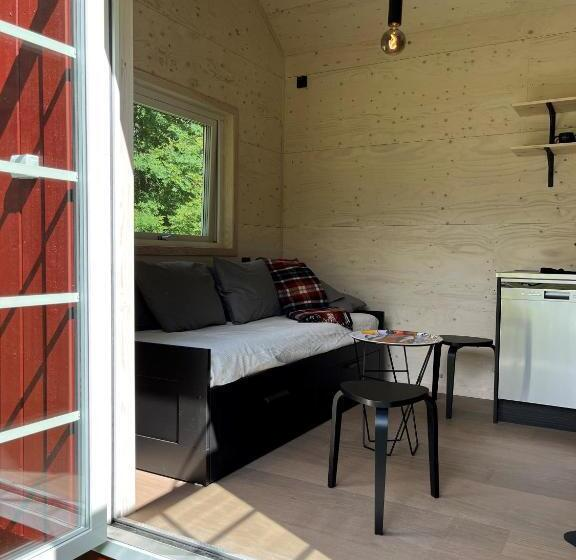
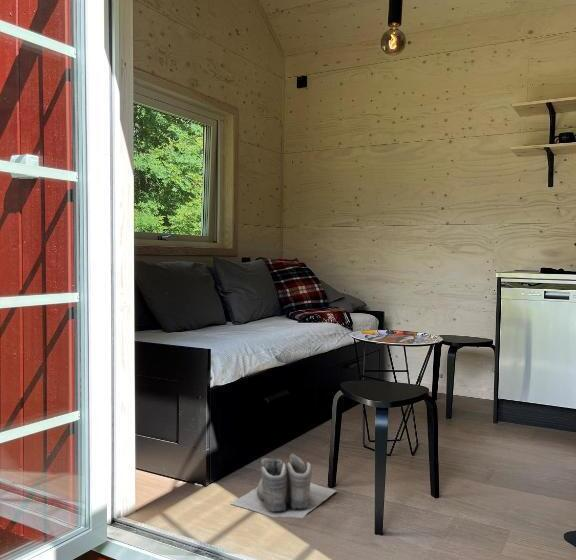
+ boots [230,453,338,519]
